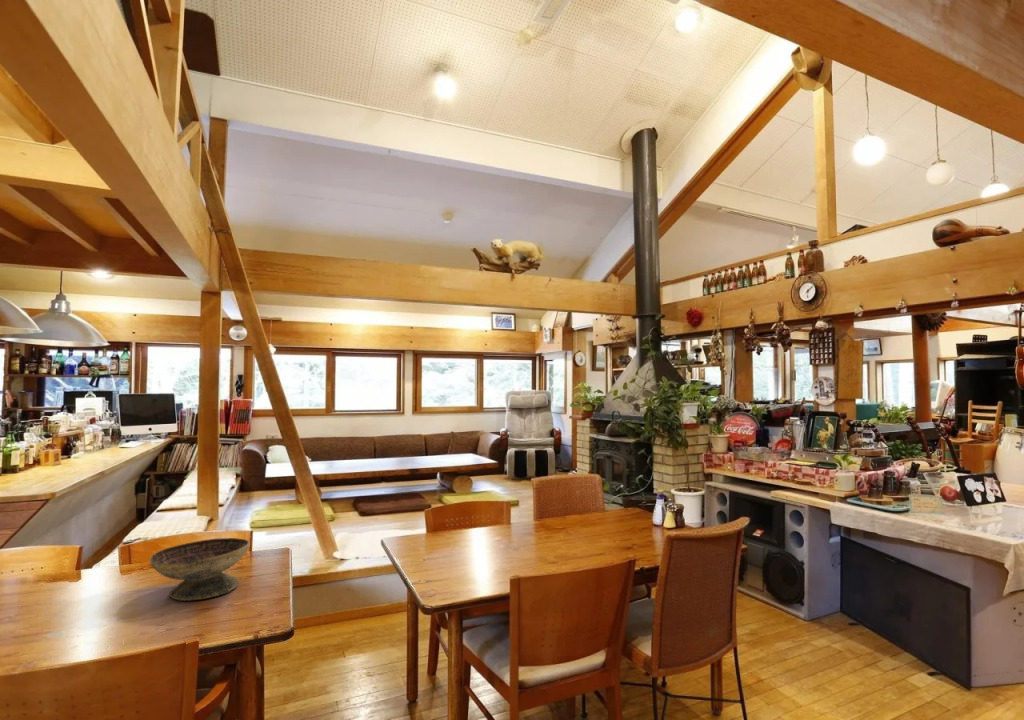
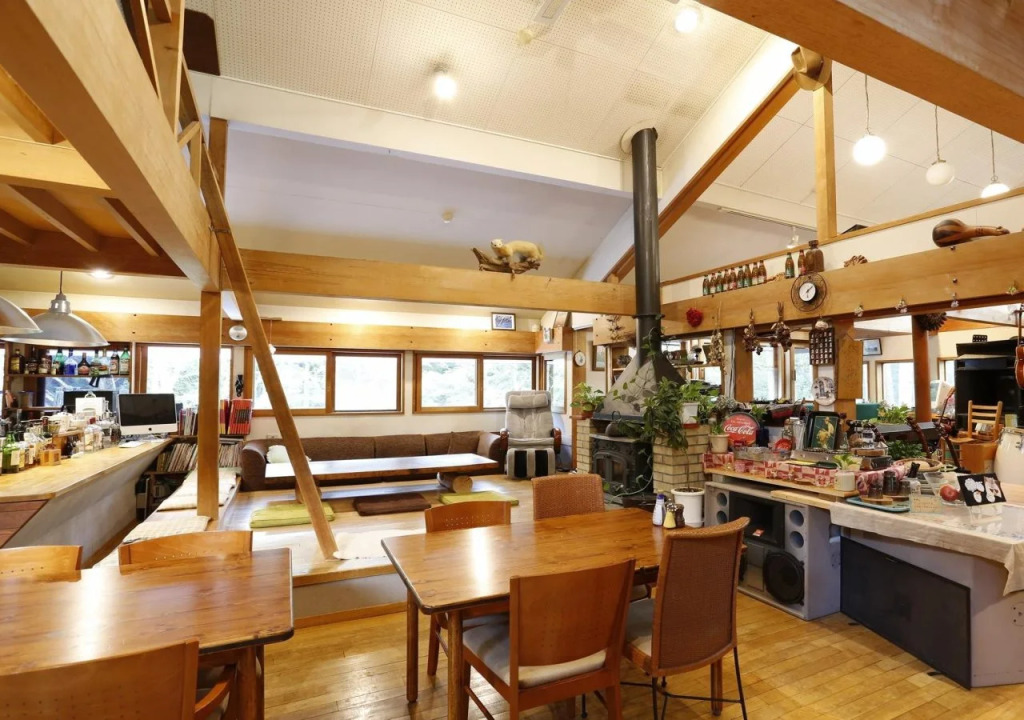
- decorative bowl [149,537,251,602]
